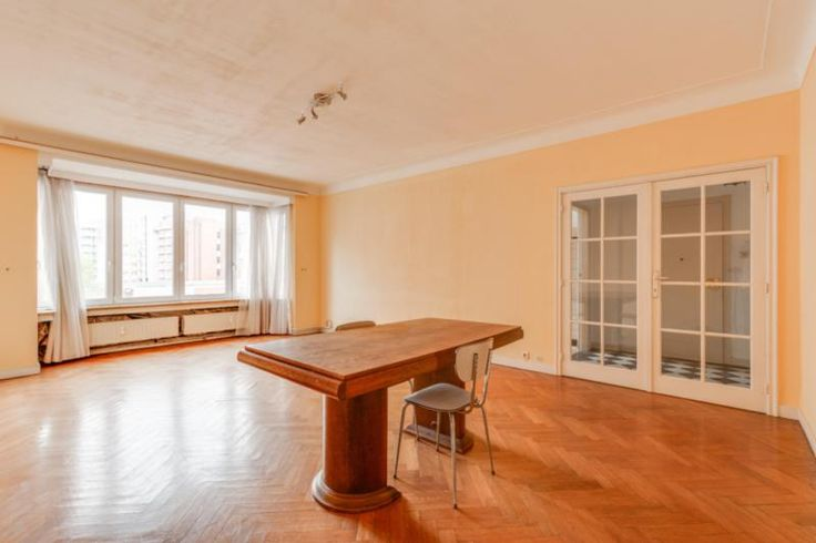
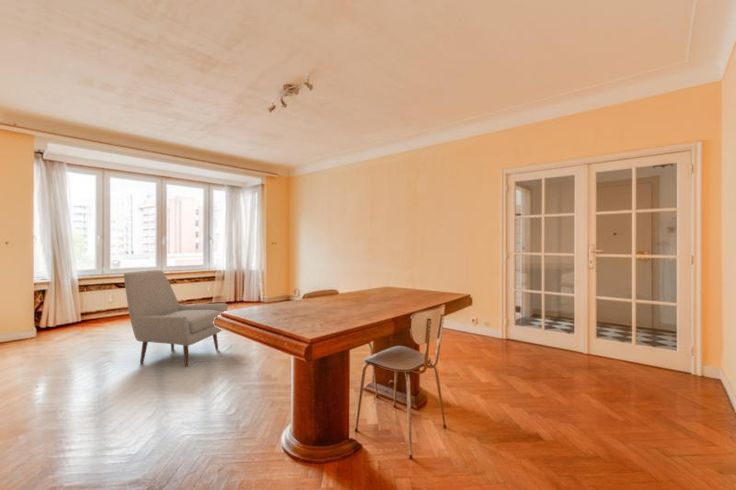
+ chair [123,269,229,368]
